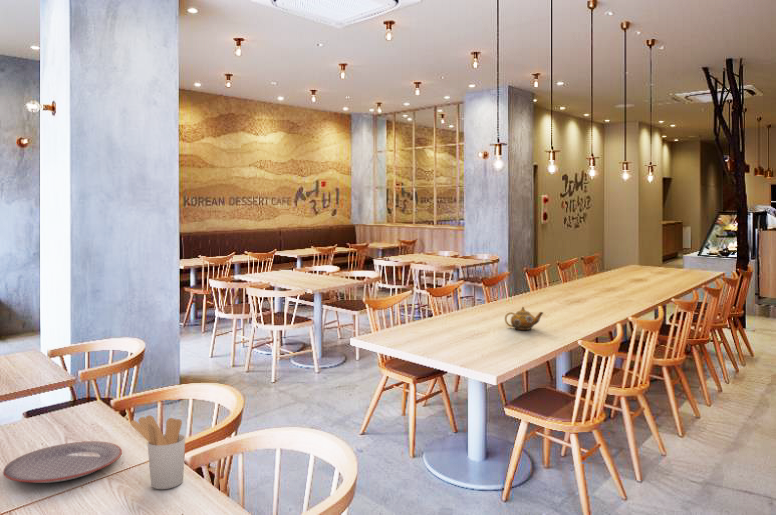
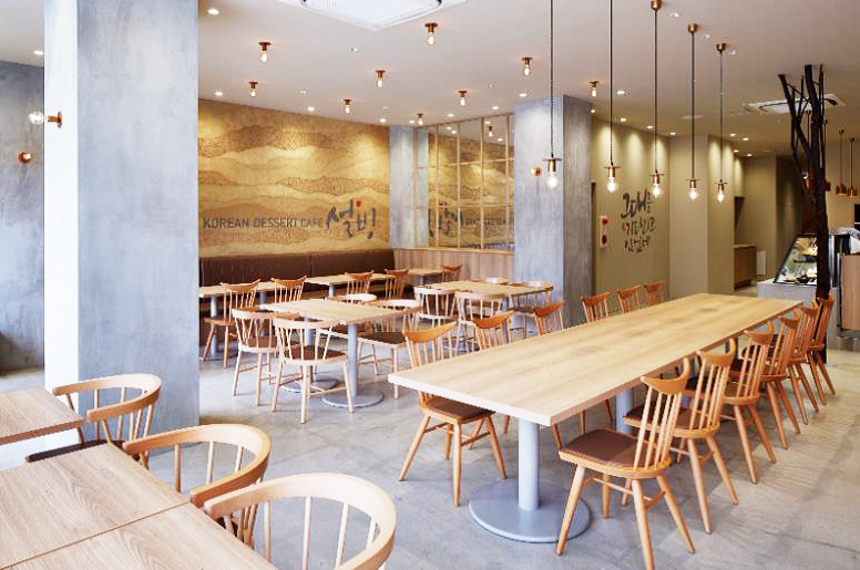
- teapot [504,306,544,331]
- utensil holder [129,414,186,490]
- plate [2,440,123,484]
